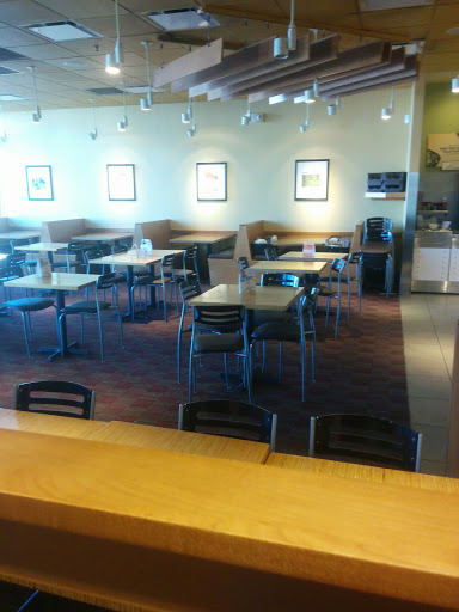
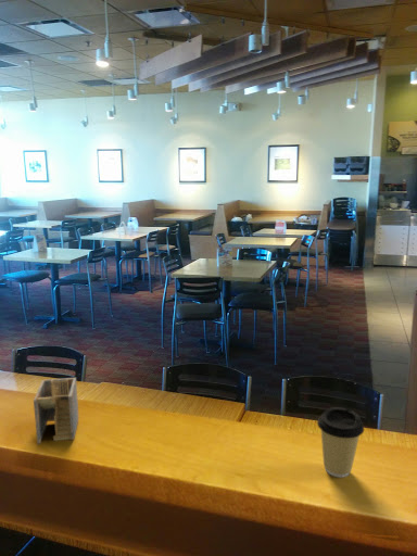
+ napkin holder [33,377,79,445]
+ coffee cup [316,406,365,479]
